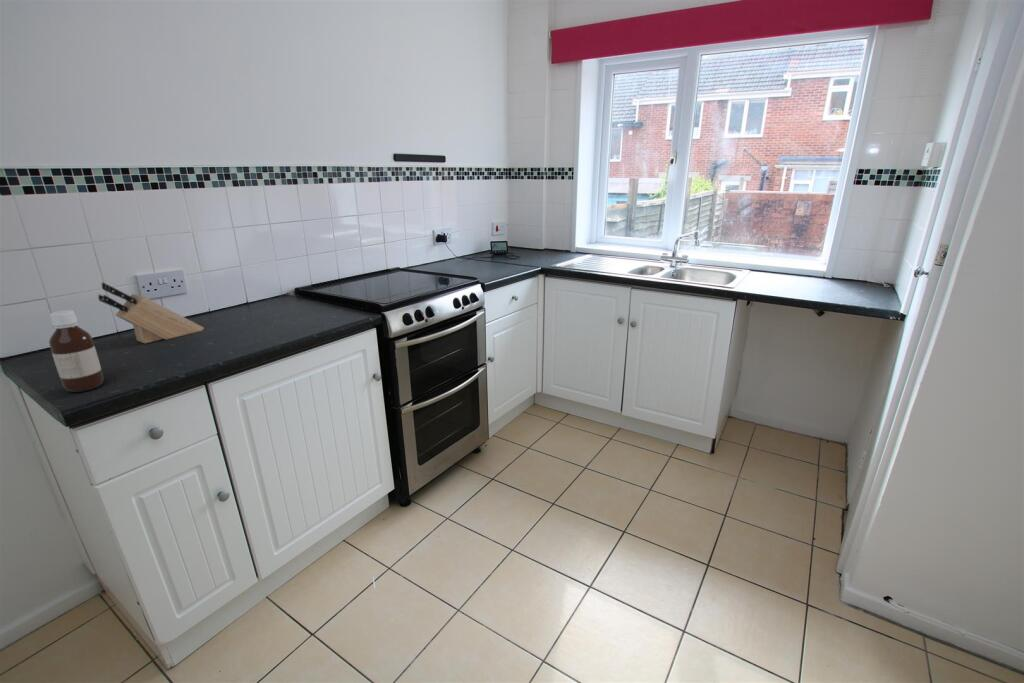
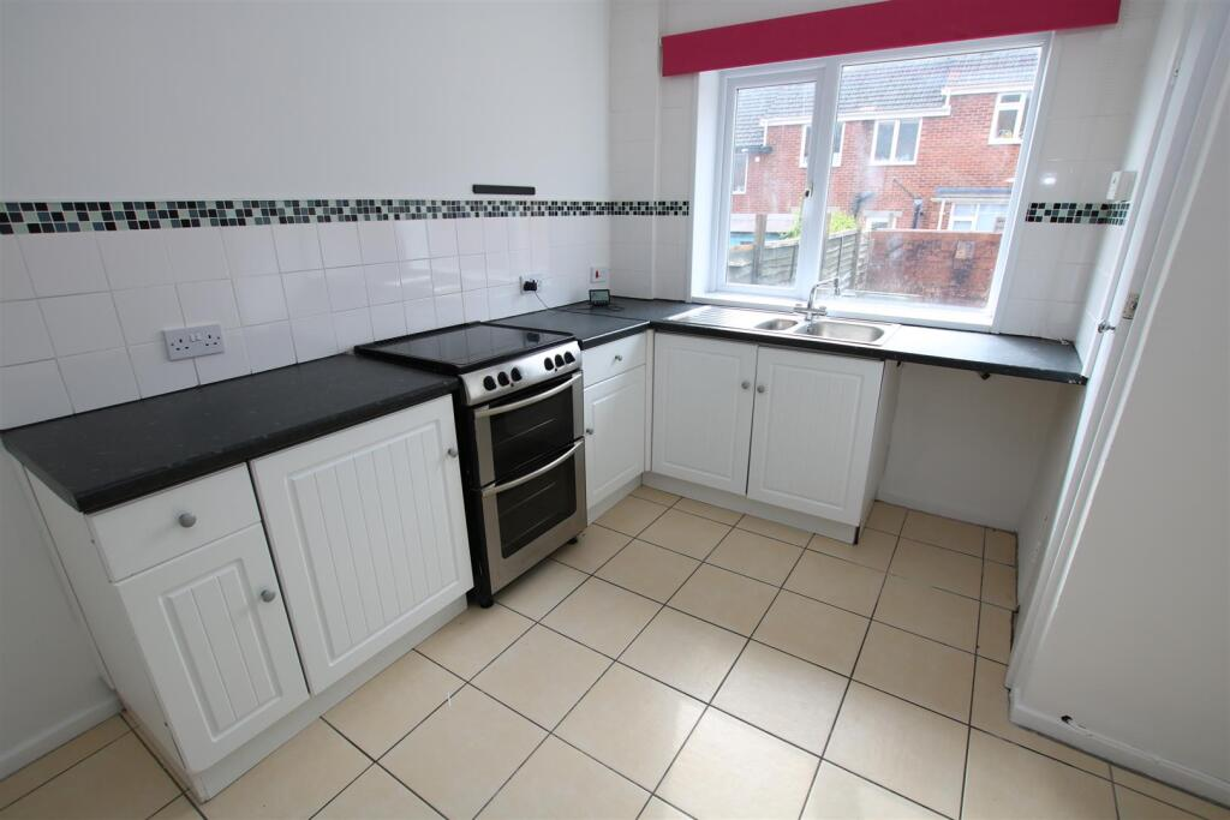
- knife block [97,281,205,344]
- bottle [48,309,104,393]
